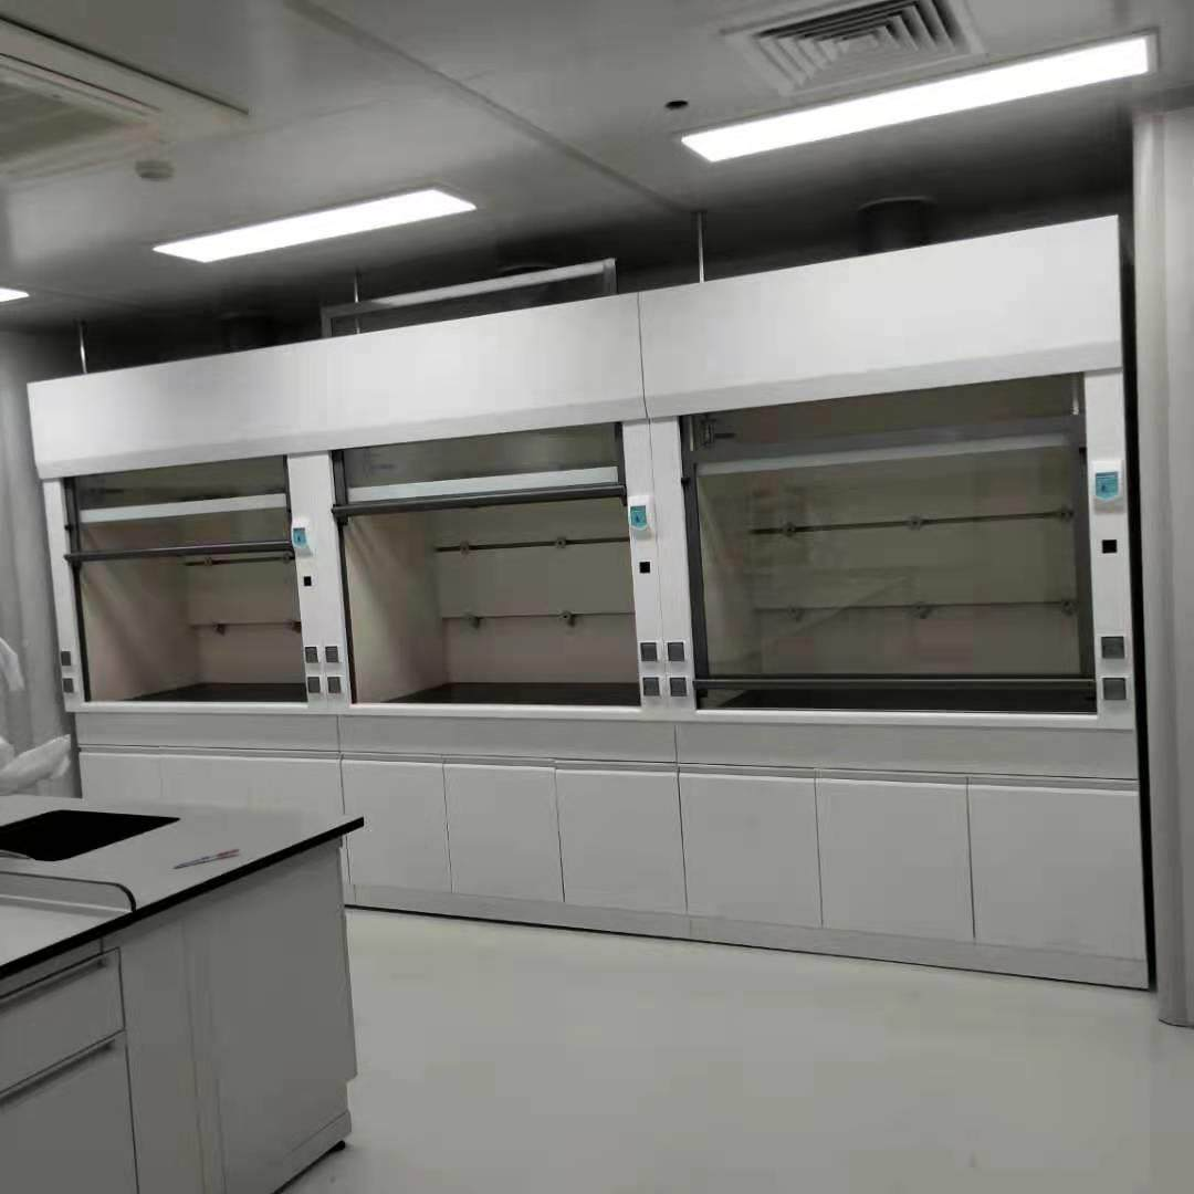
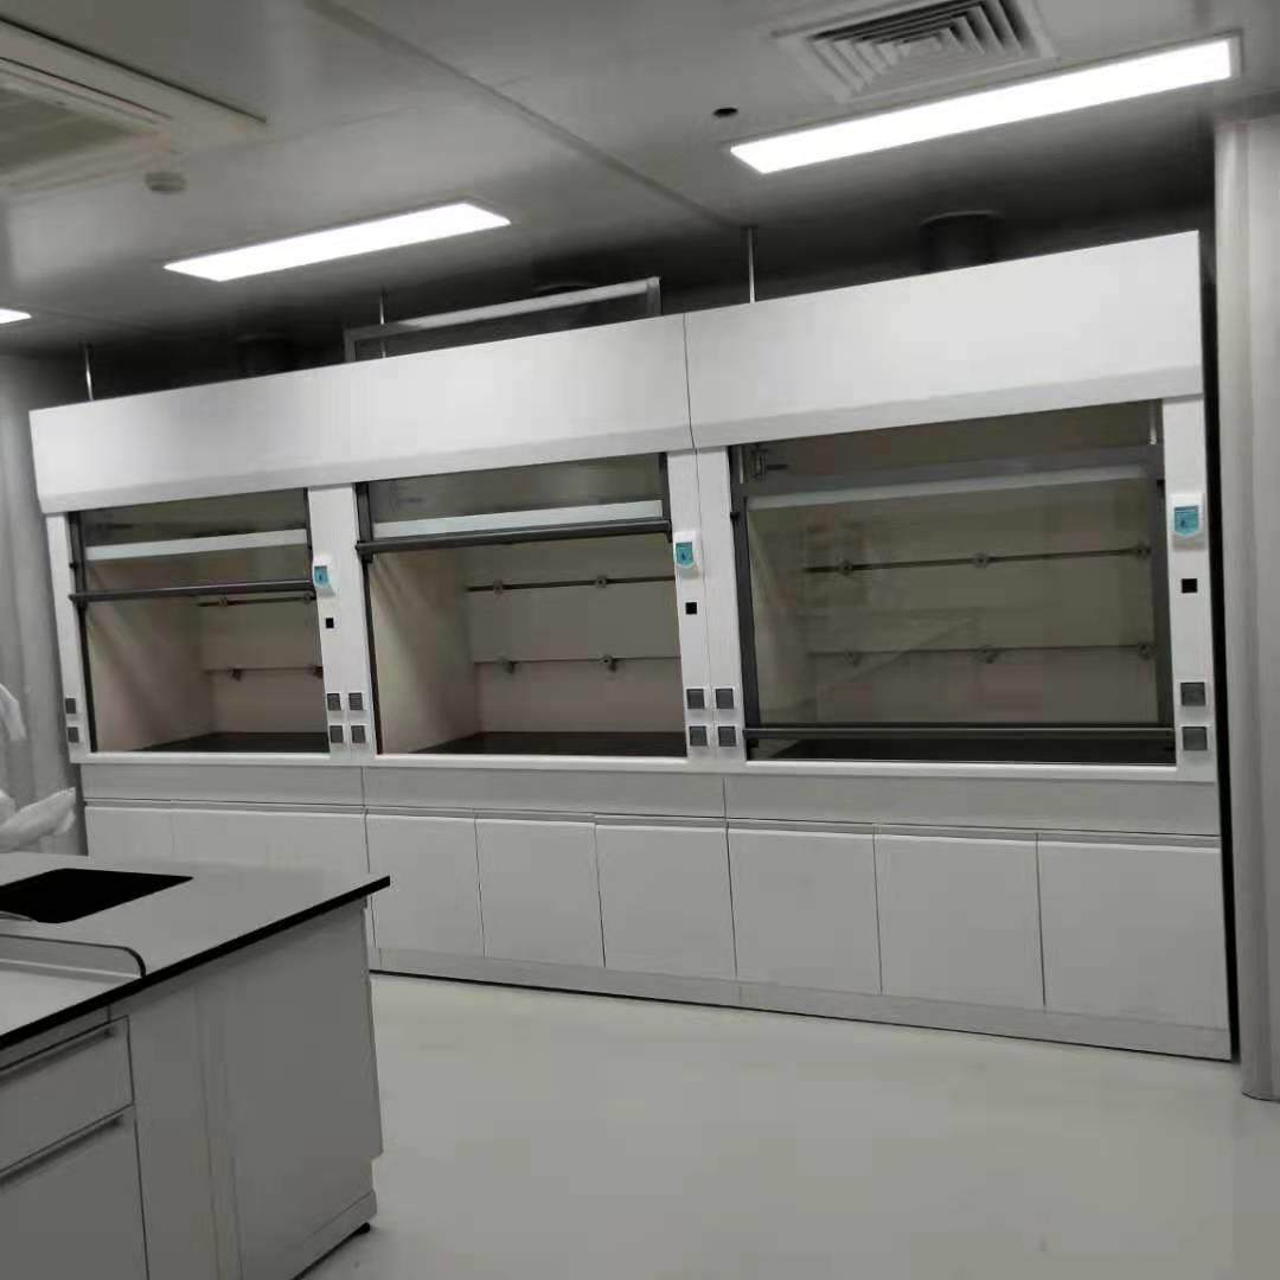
- pen [172,848,241,869]
